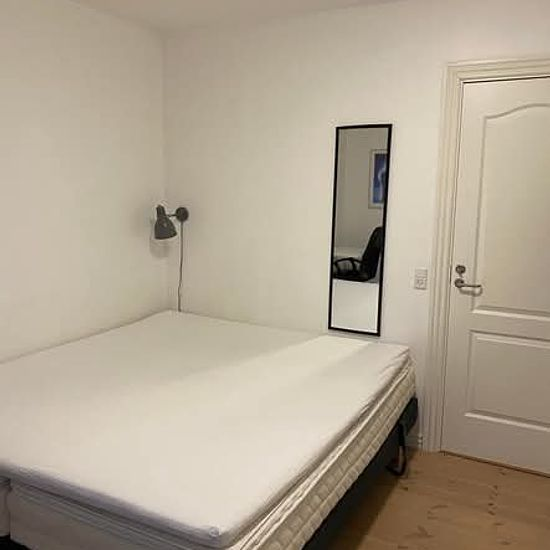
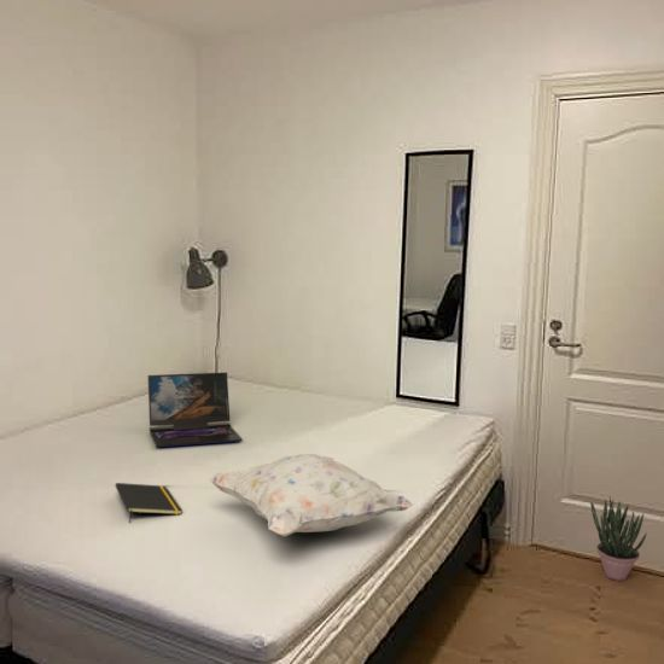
+ laptop [146,371,244,448]
+ decorative pillow [208,453,414,538]
+ notepad [115,482,184,524]
+ potted plant [589,495,648,582]
